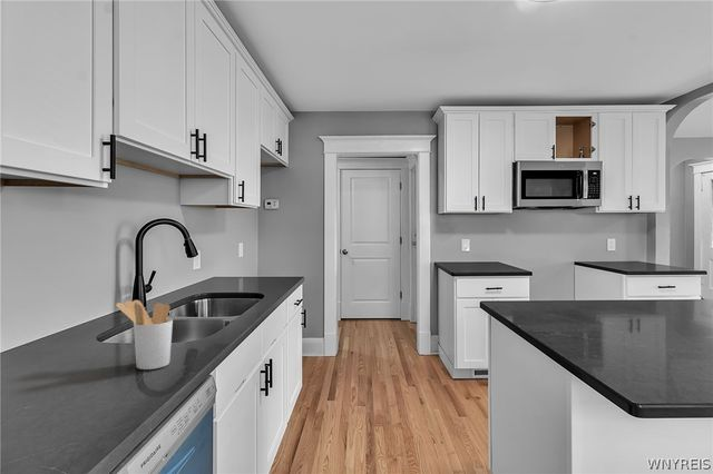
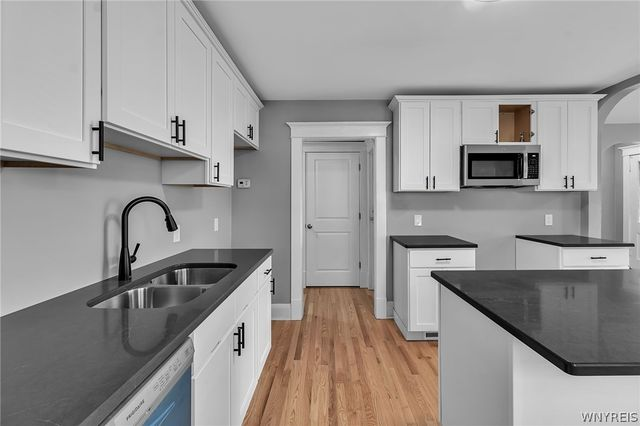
- utensil holder [115,299,174,371]
